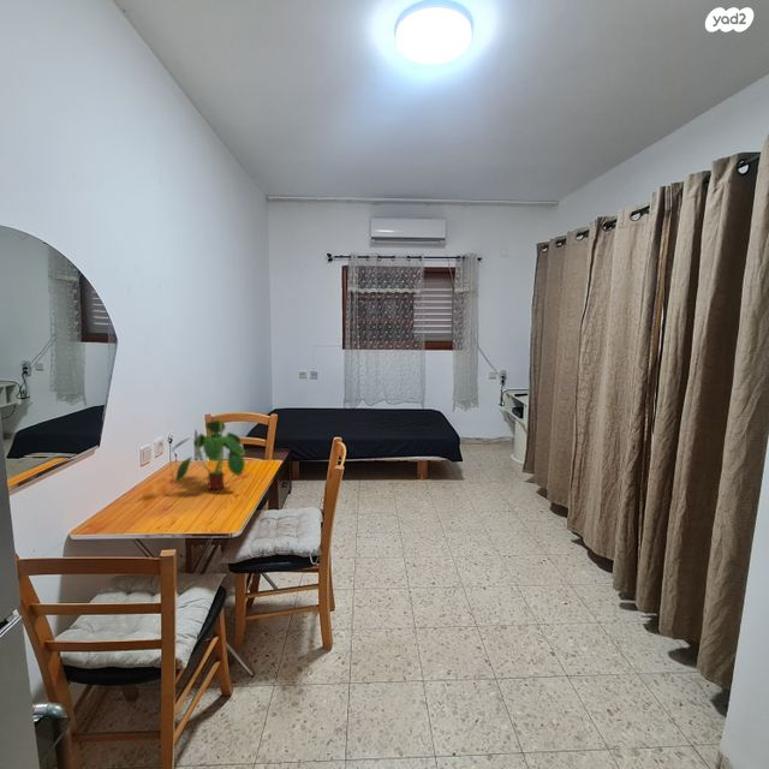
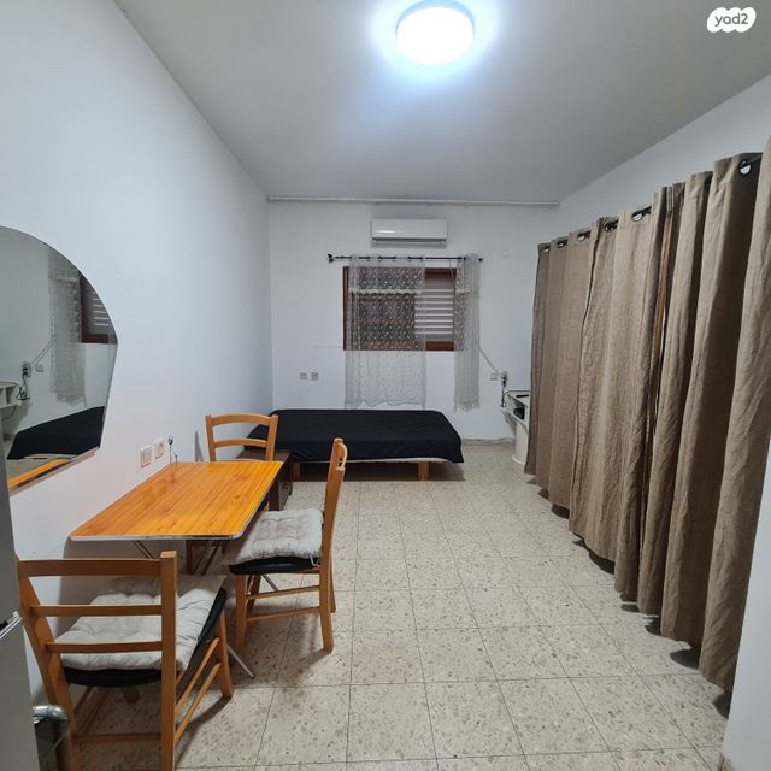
- plant [169,419,246,490]
